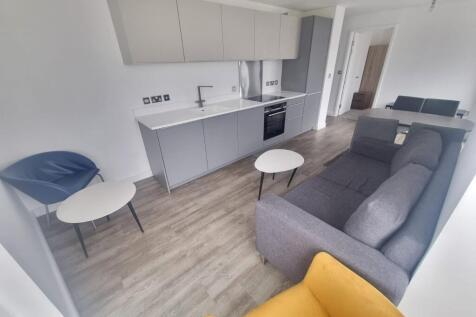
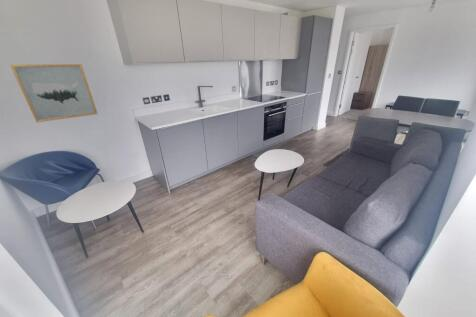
+ wall art [9,63,99,123]
